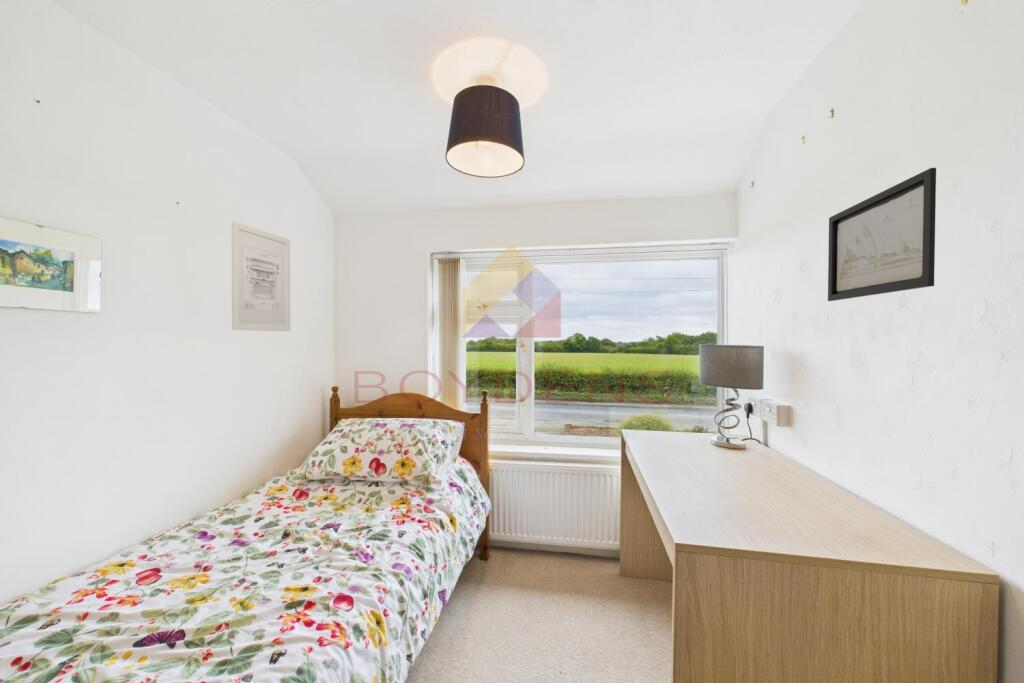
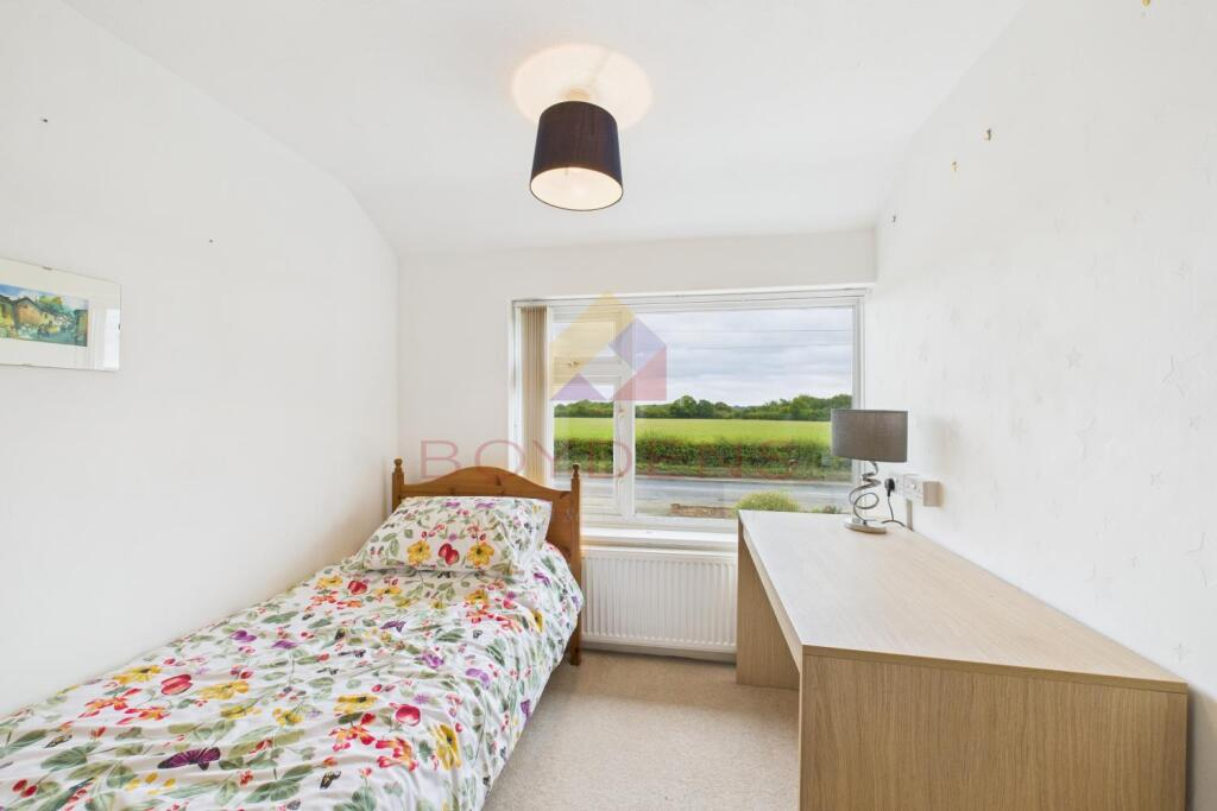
- wall art [827,167,937,302]
- wall art [231,220,291,332]
